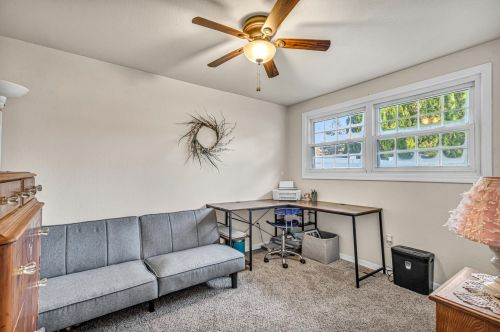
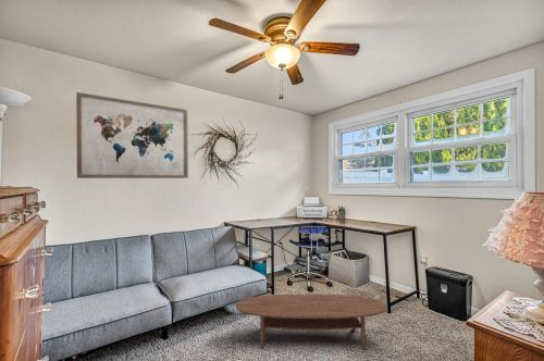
+ wall art [75,91,189,179]
+ coffee table [235,294,387,351]
